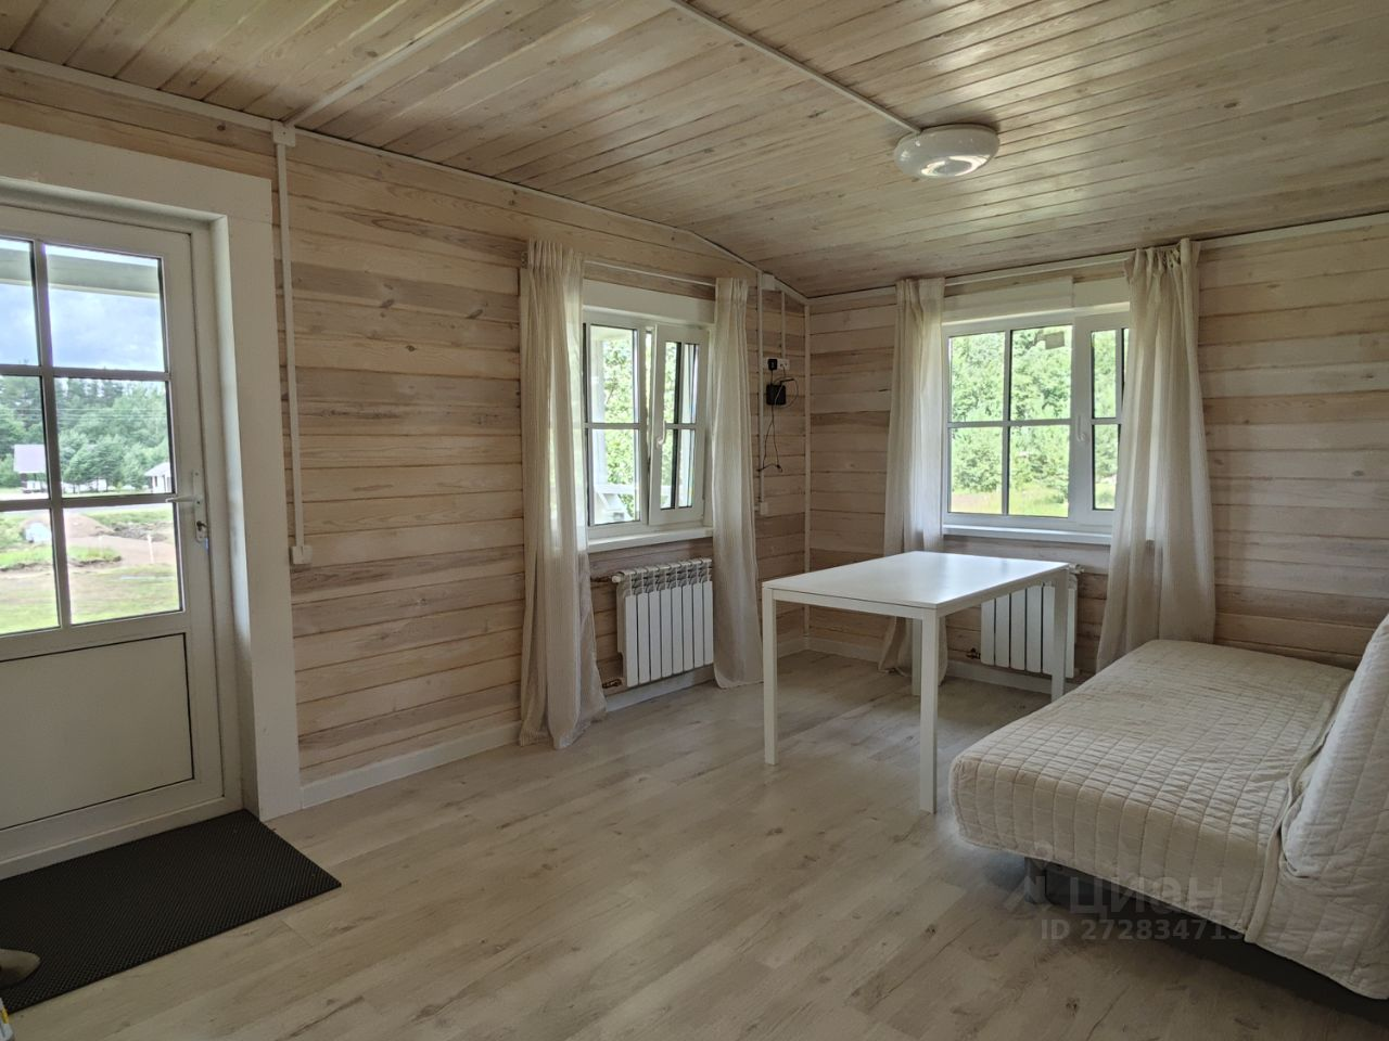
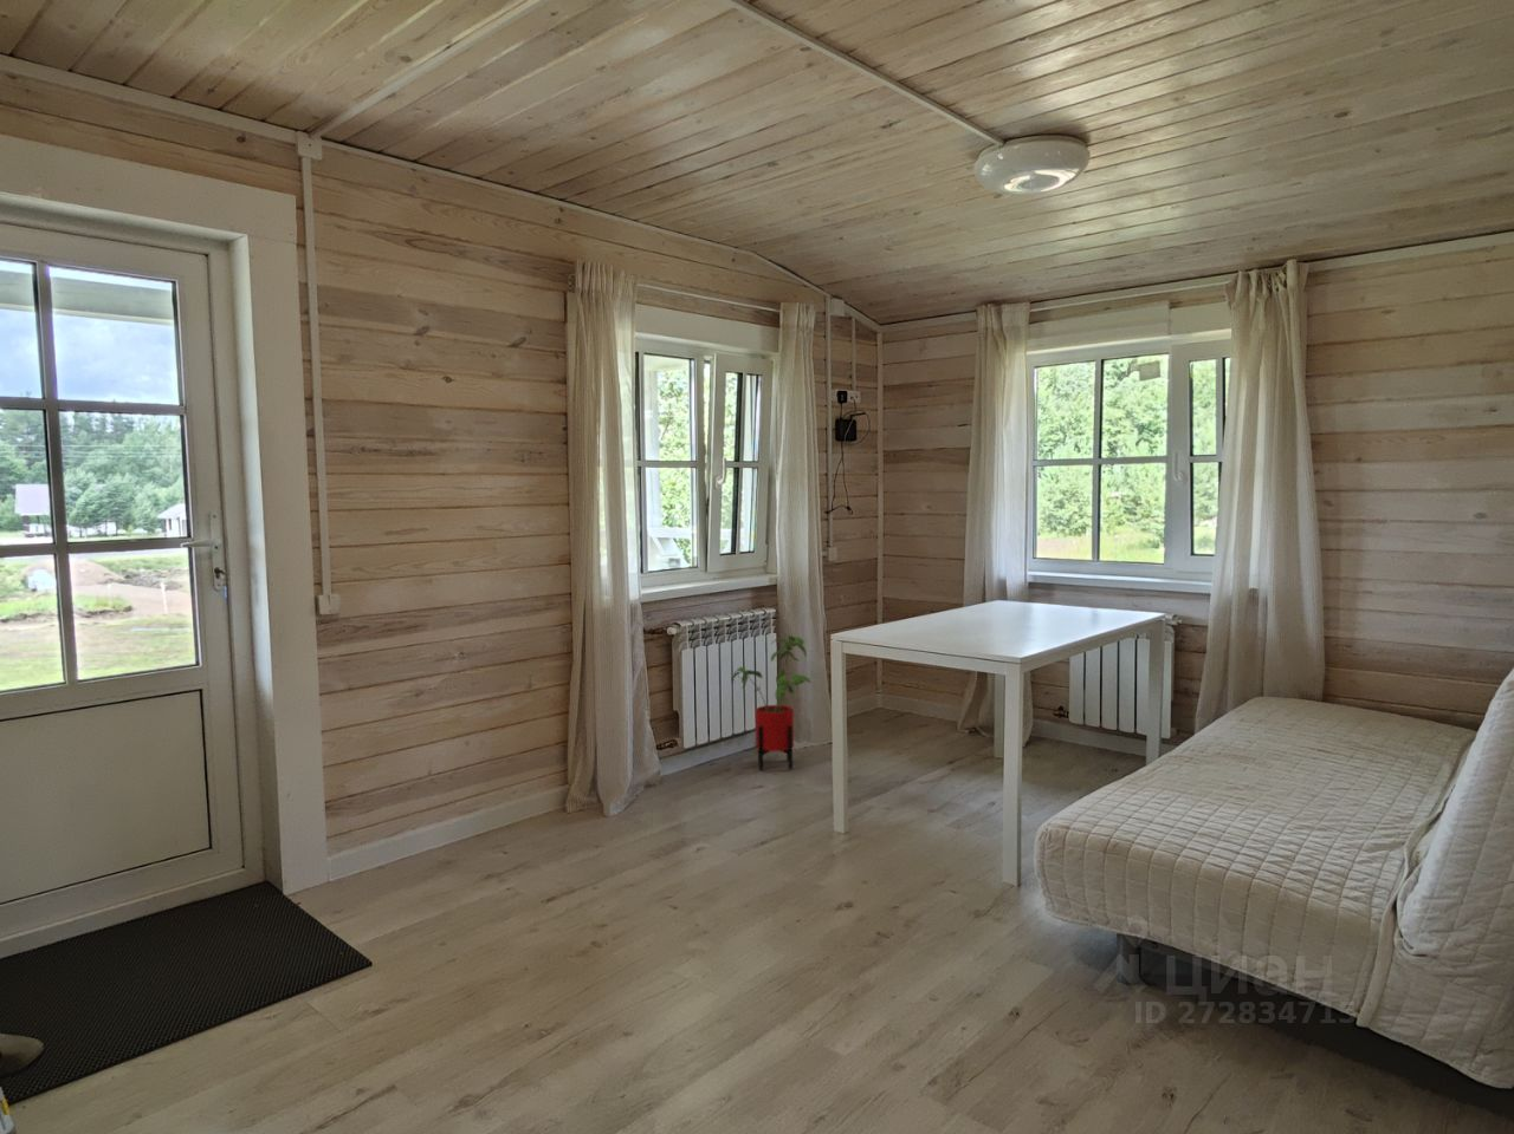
+ house plant [731,635,813,772]
